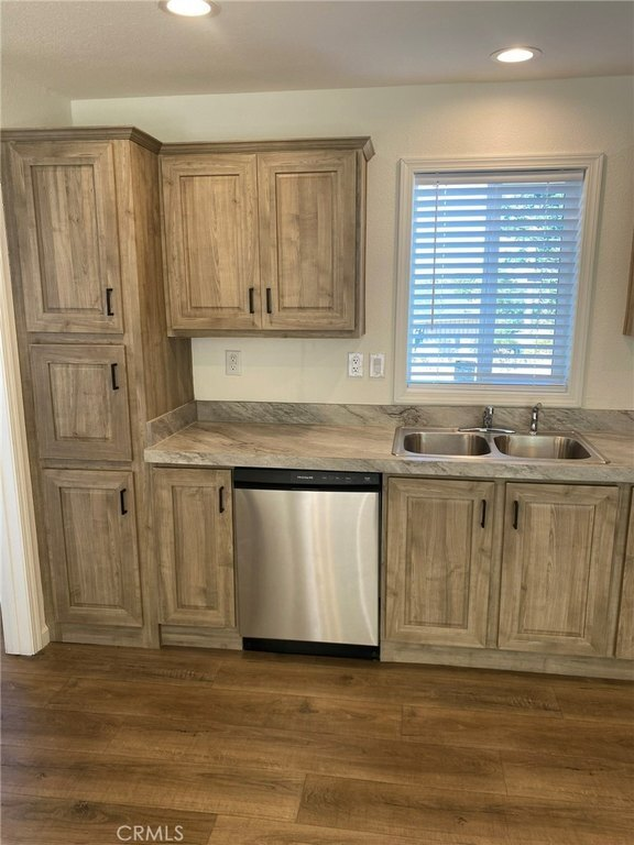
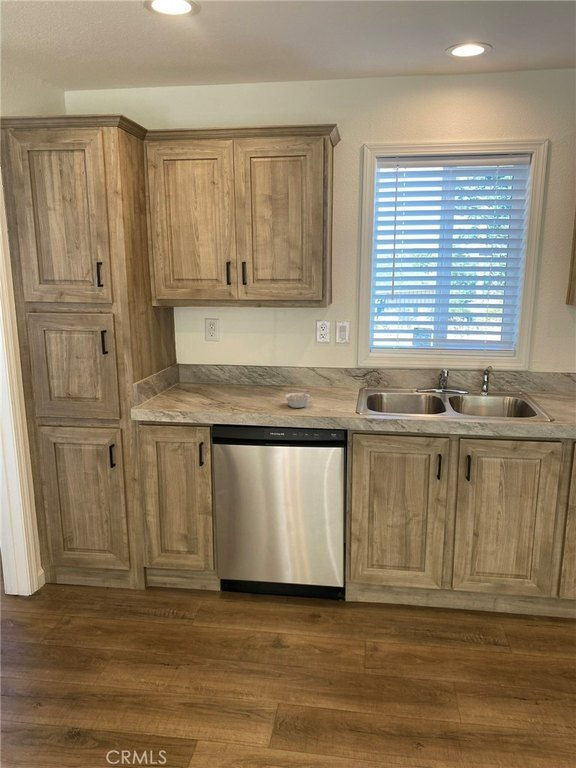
+ legume [284,389,311,409]
